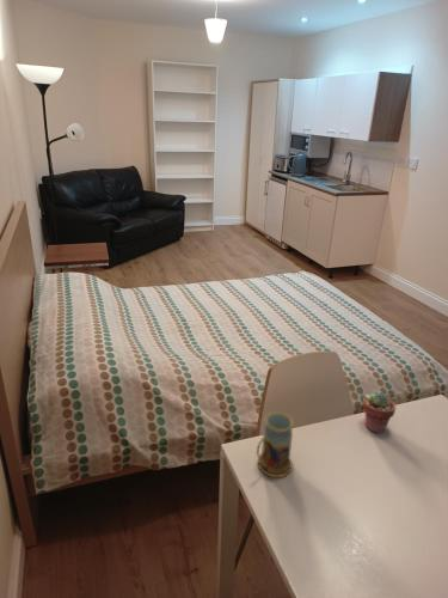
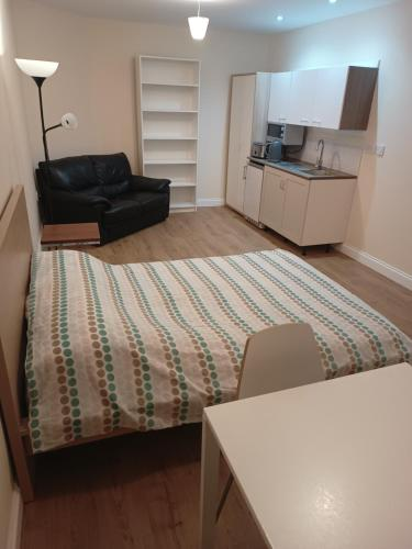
- mug [256,411,294,478]
- potted succulent [362,389,397,435]
